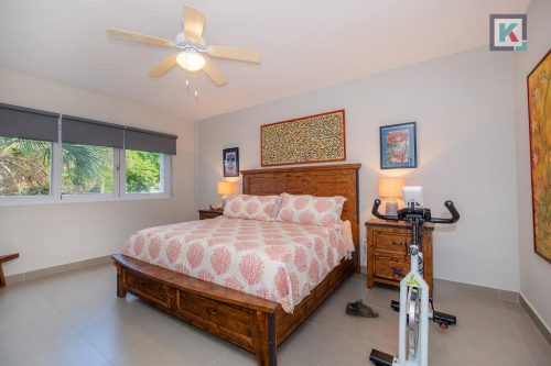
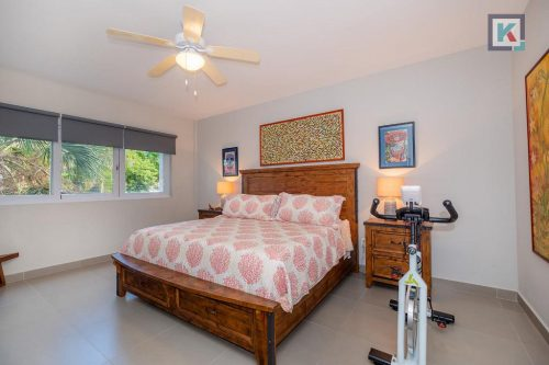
- shoe [345,298,380,319]
